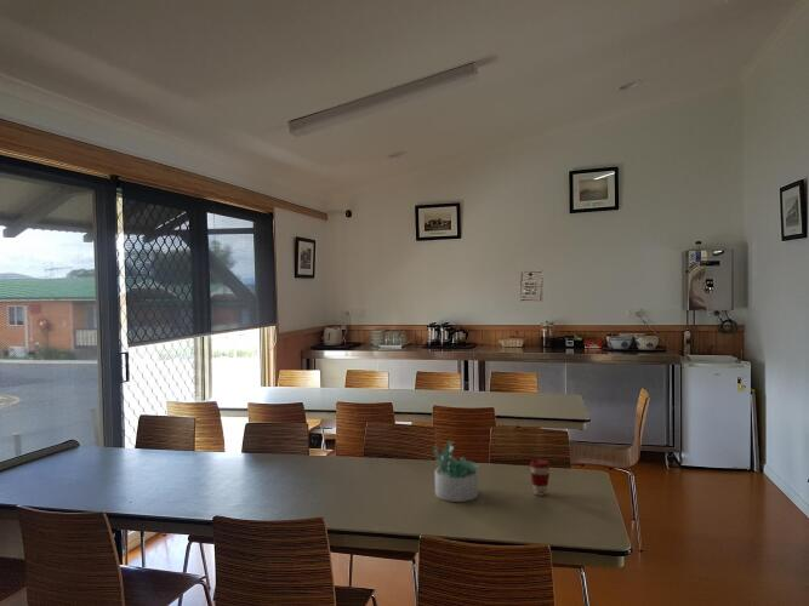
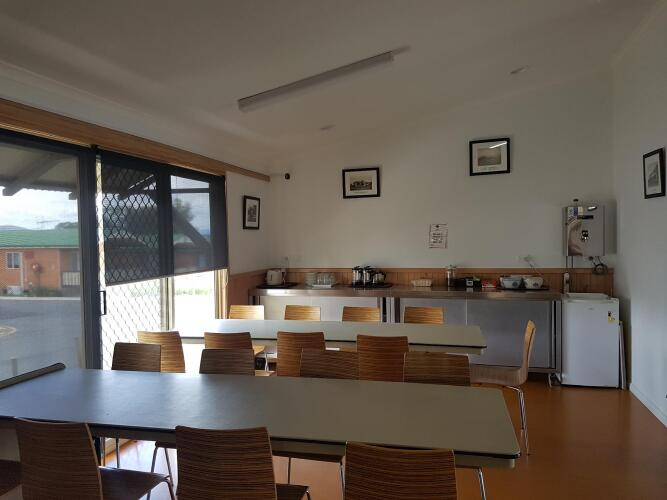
- coffee cup [529,458,551,497]
- succulent plant [432,440,482,503]
